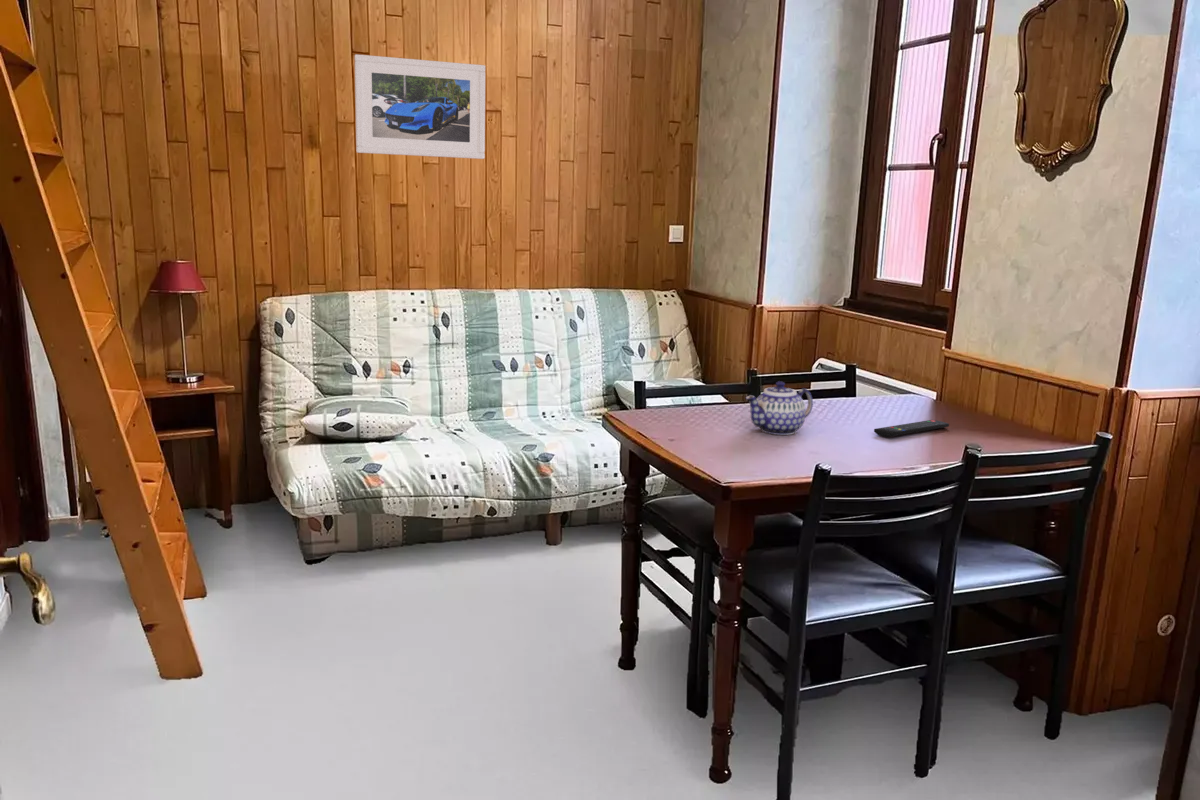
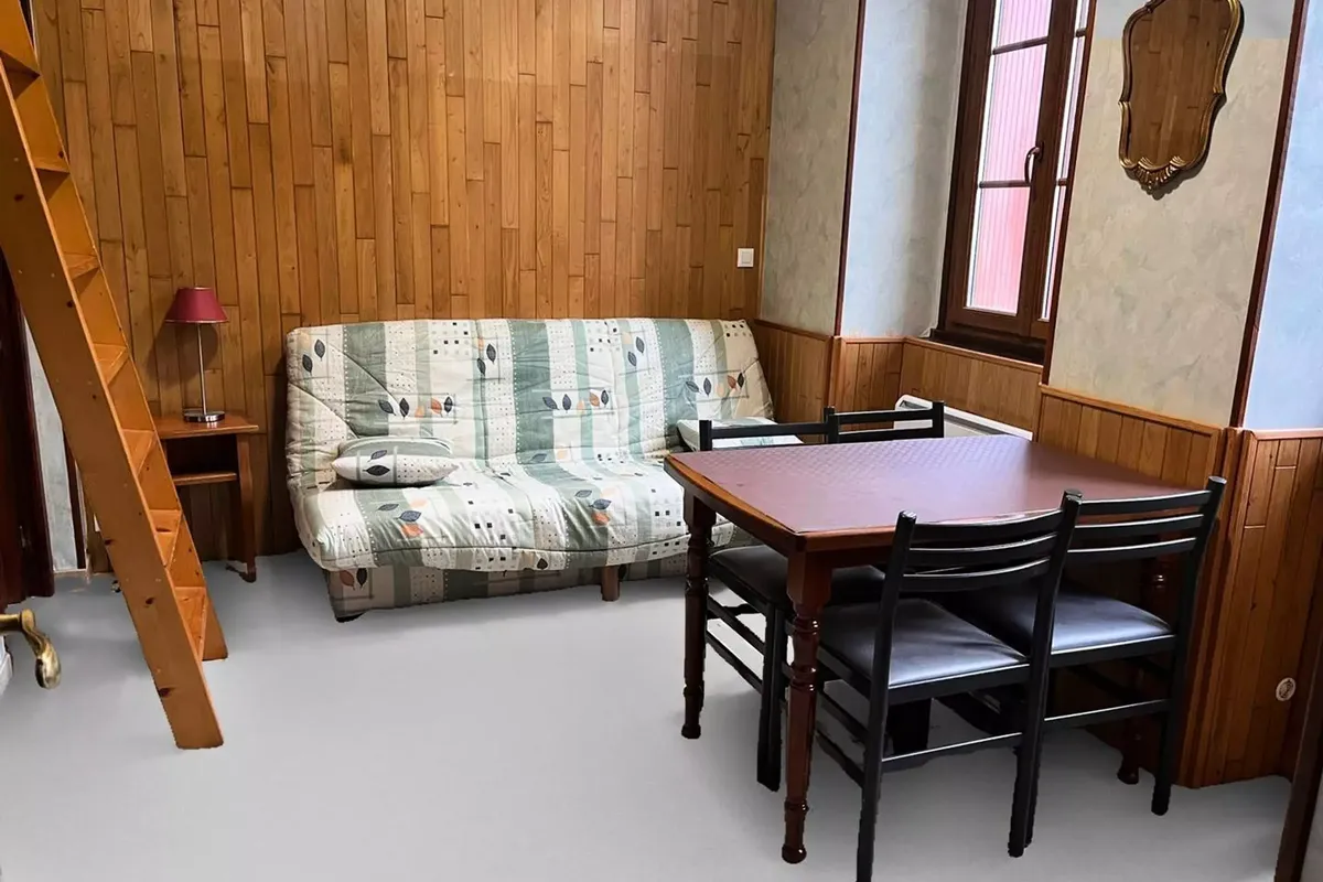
- teapot [745,380,814,436]
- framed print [354,53,486,160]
- remote control [873,419,950,438]
